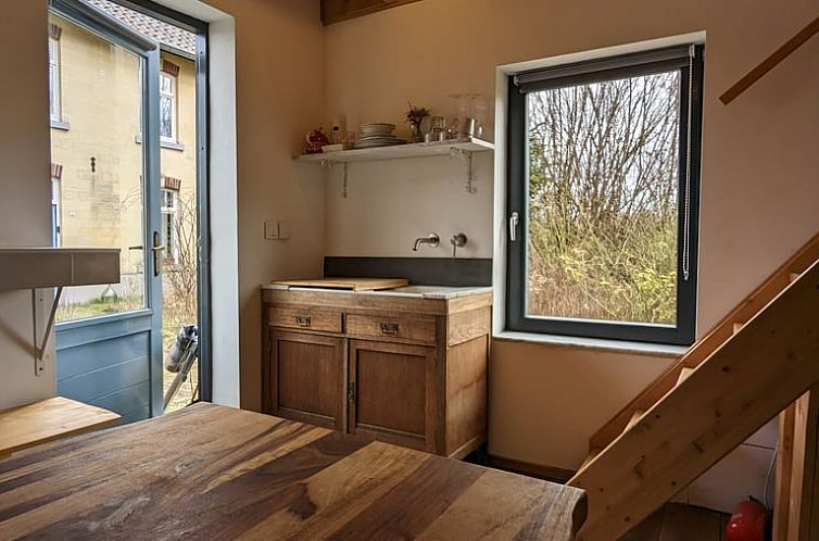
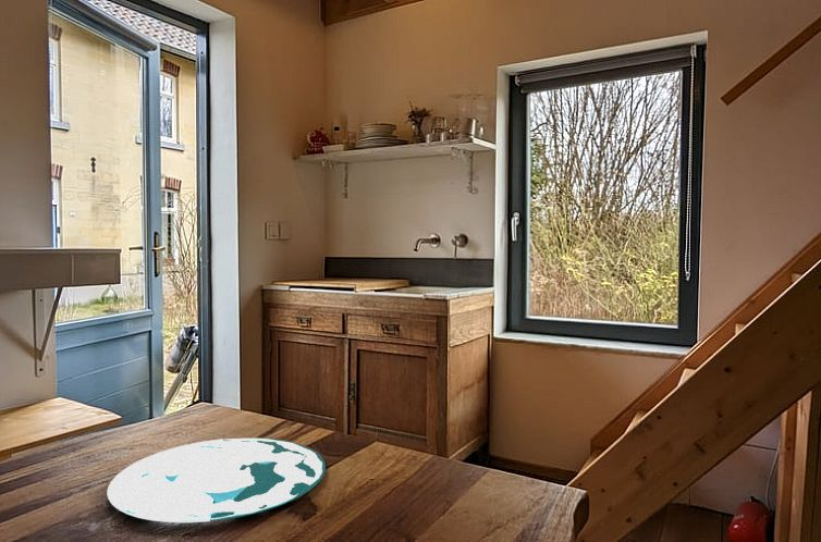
+ plate [106,436,327,523]
